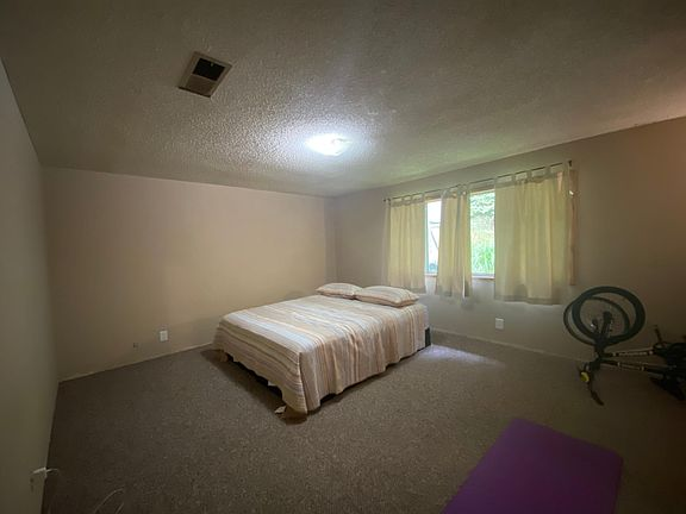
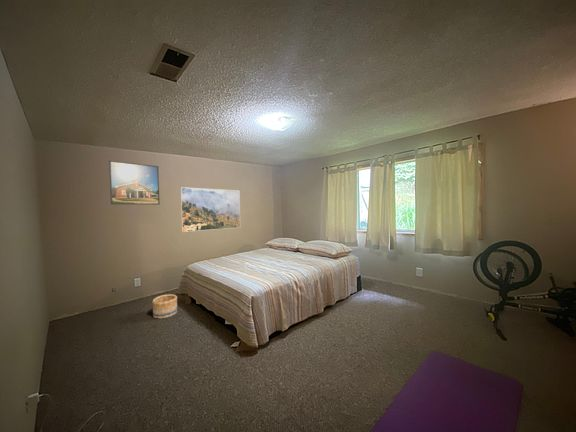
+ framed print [108,160,161,206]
+ basket [151,293,178,319]
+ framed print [179,186,241,233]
